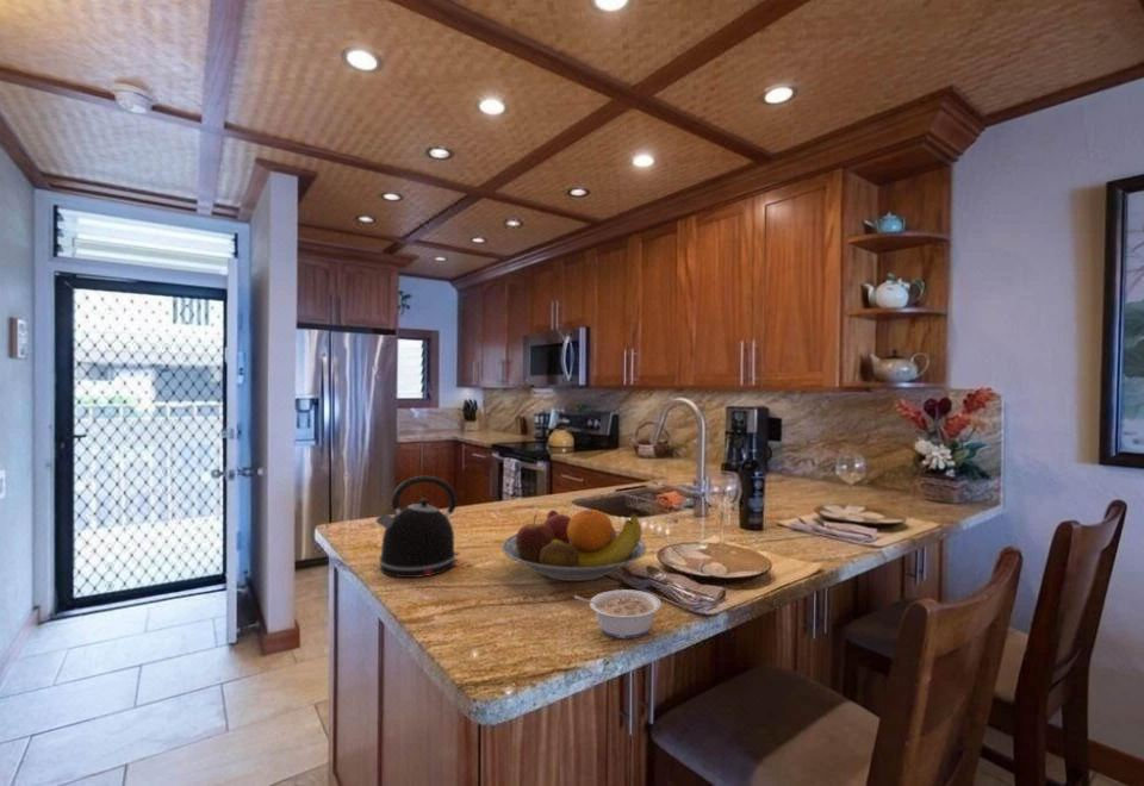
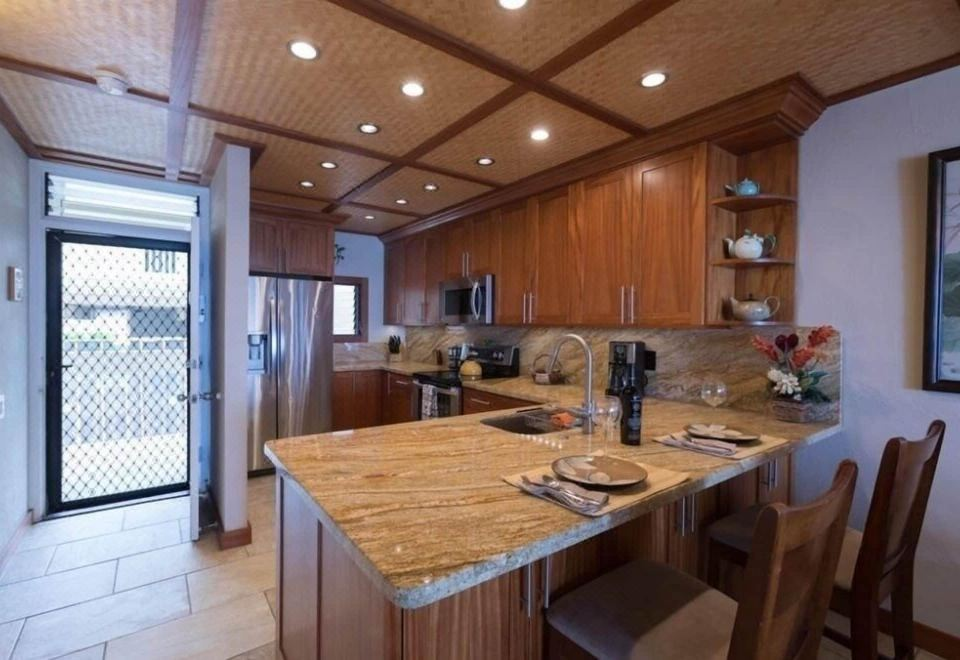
- kettle [374,475,461,579]
- fruit bowl [500,509,647,582]
- legume [573,588,663,640]
